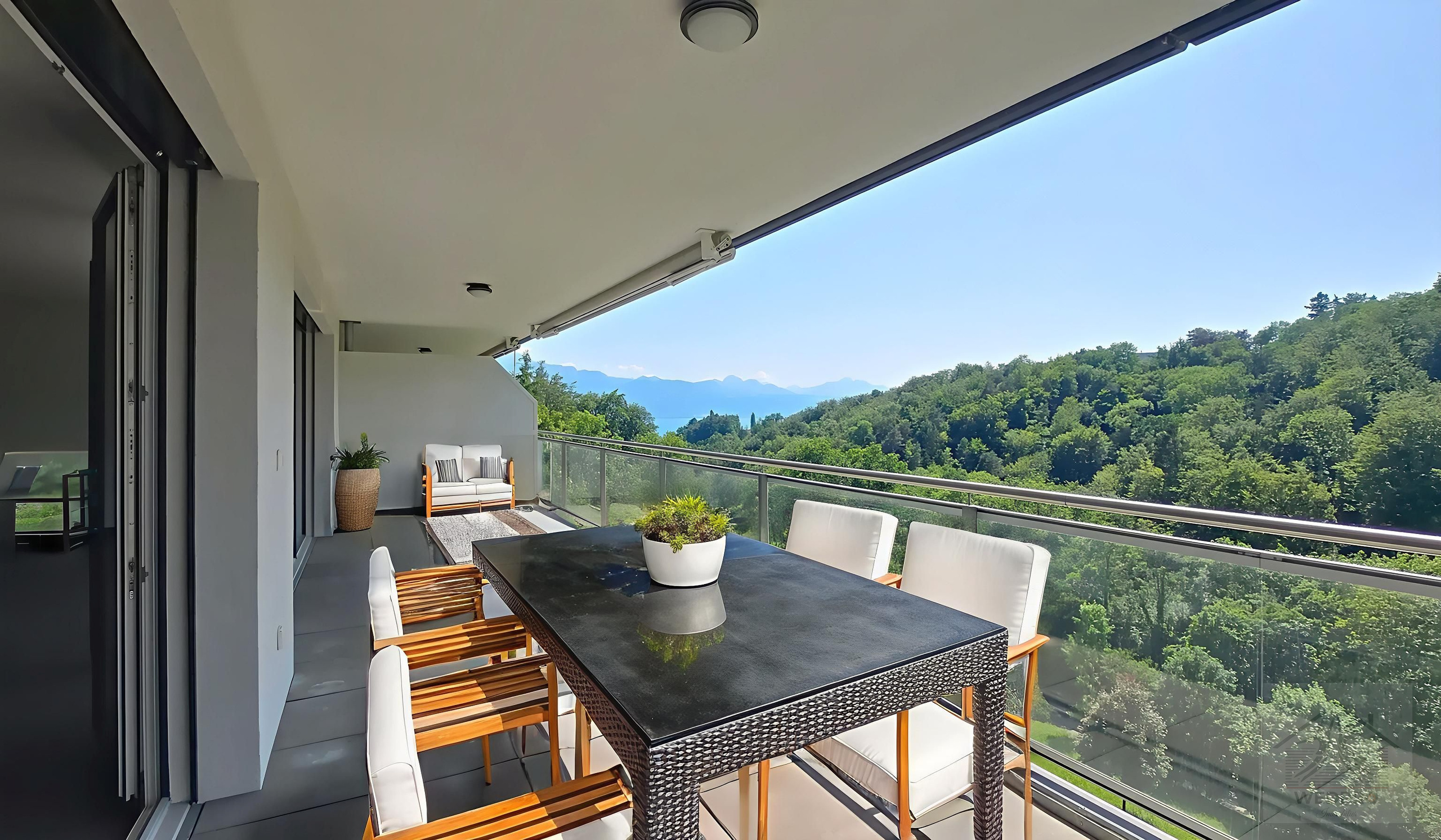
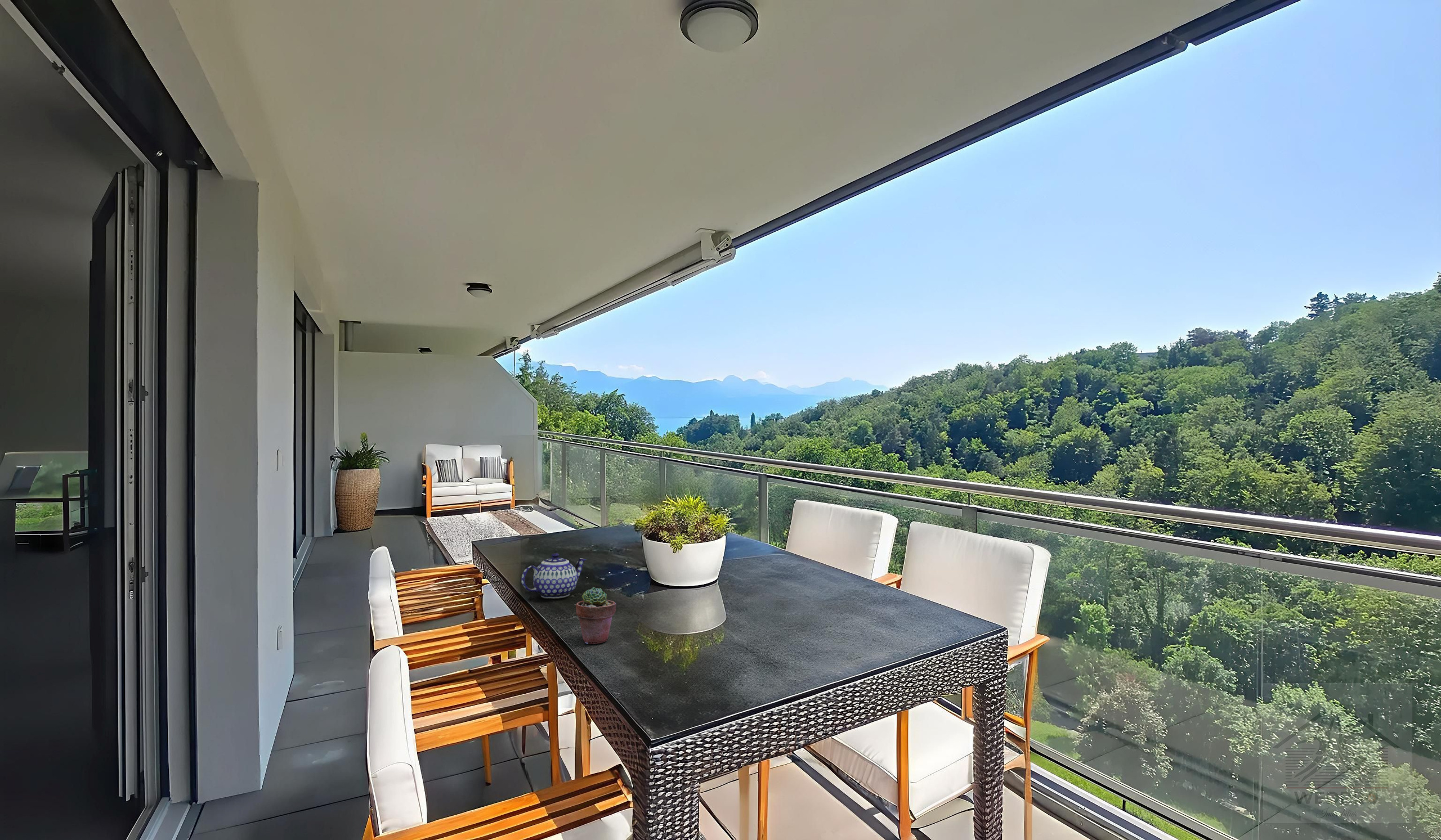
+ teapot [521,552,587,599]
+ potted succulent [575,587,617,644]
